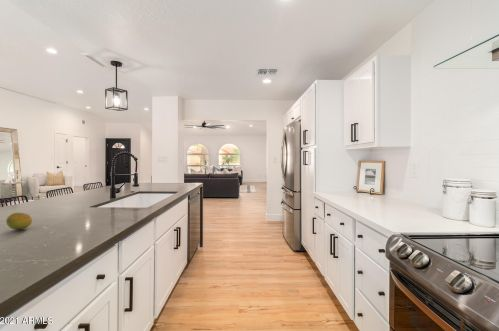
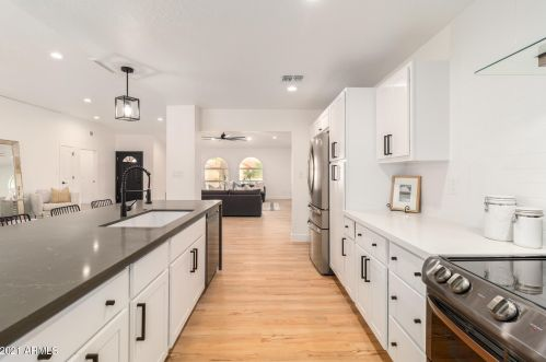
- fruit [5,212,33,231]
